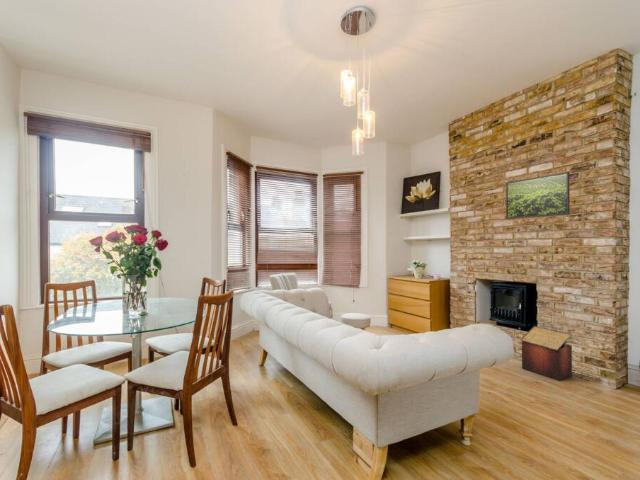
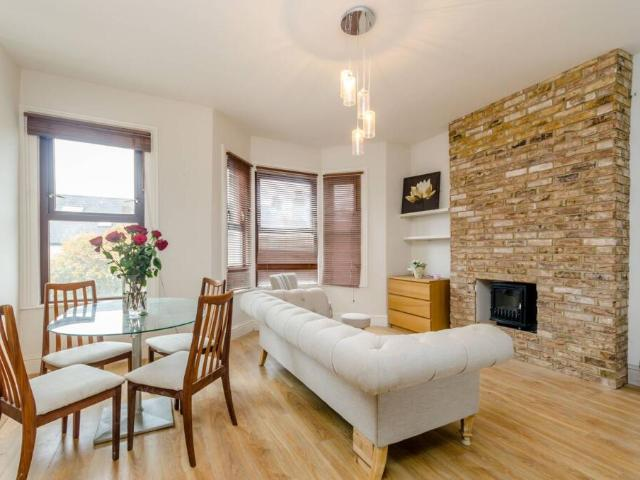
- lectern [519,325,573,382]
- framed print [505,171,571,220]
